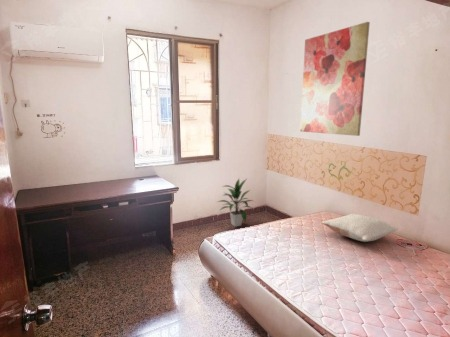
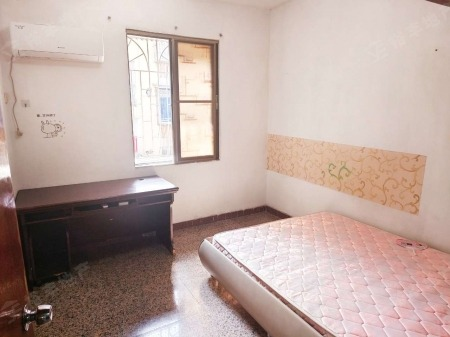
- wall art [300,21,371,137]
- indoor plant [217,178,254,228]
- pillow [321,213,399,243]
